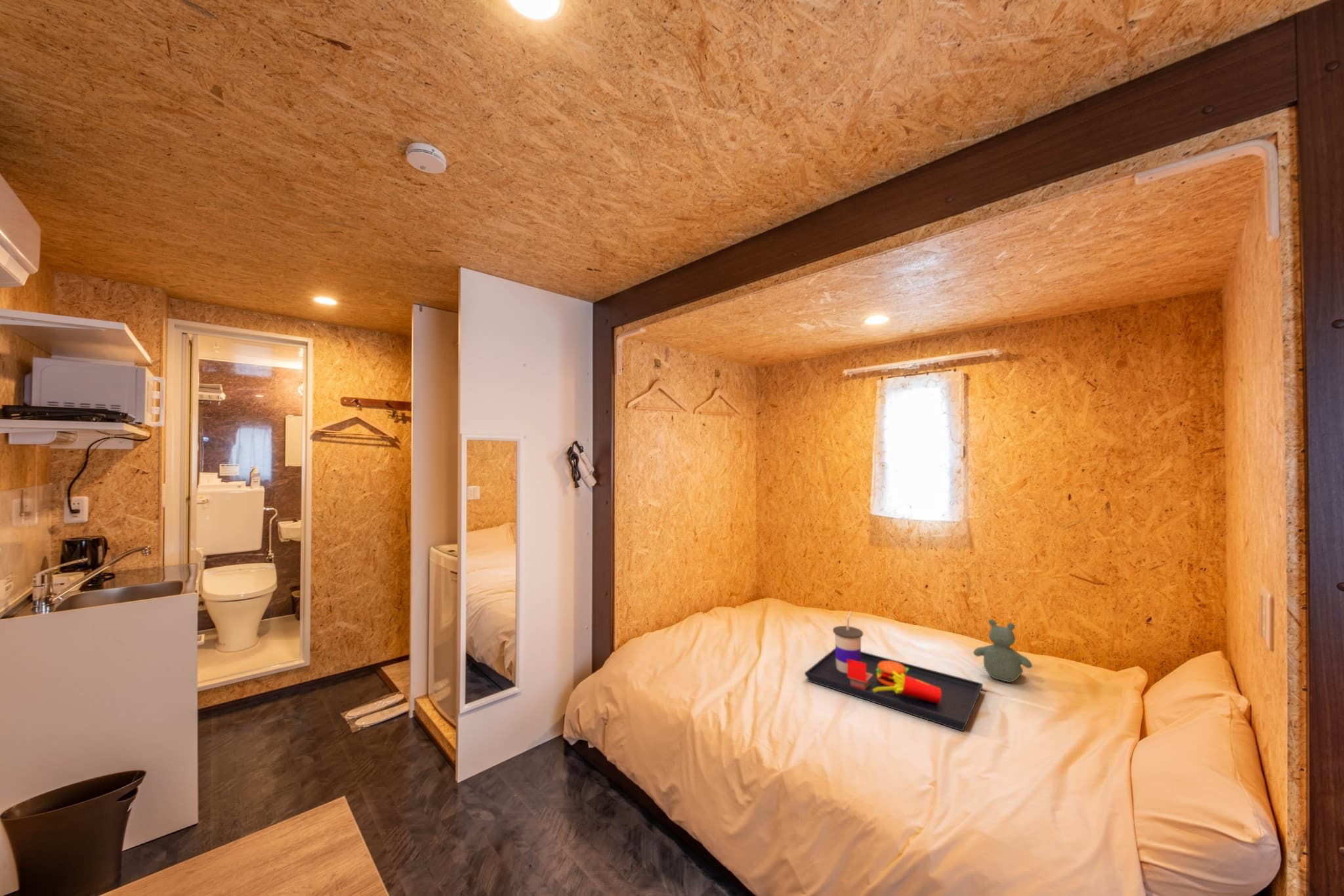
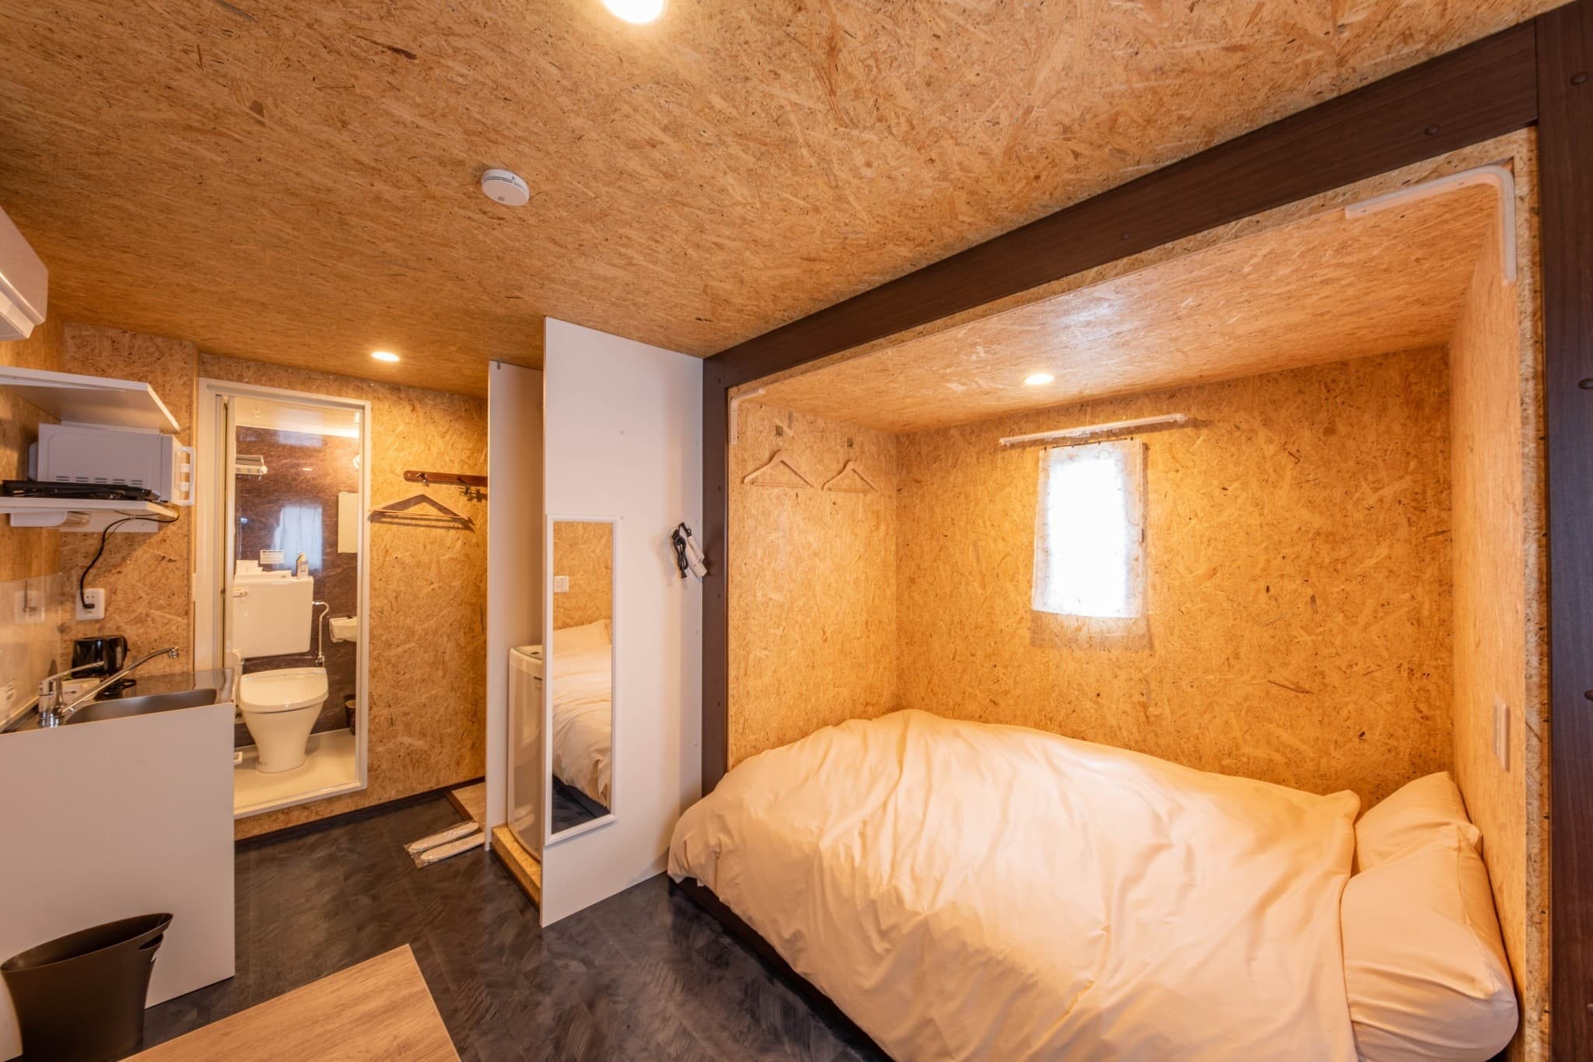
- food tray [804,611,983,732]
- stuffed bear [973,619,1033,683]
